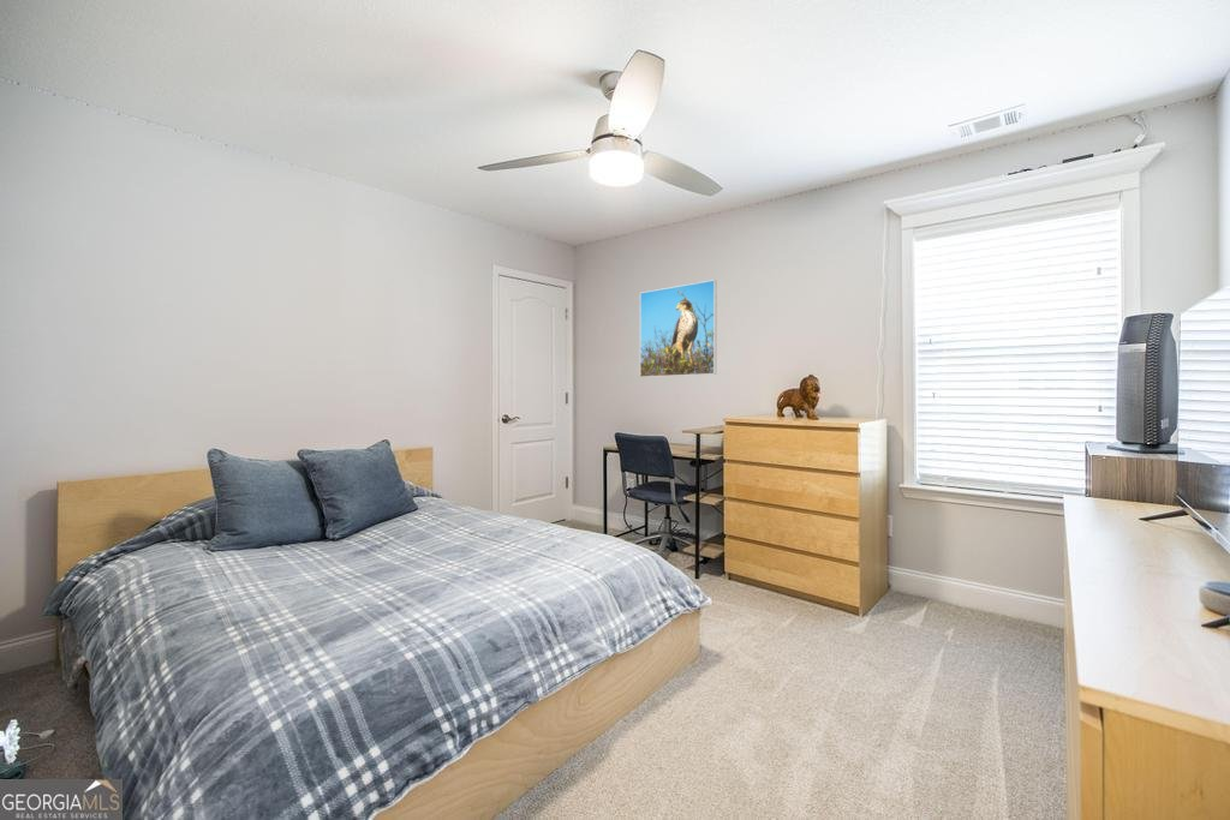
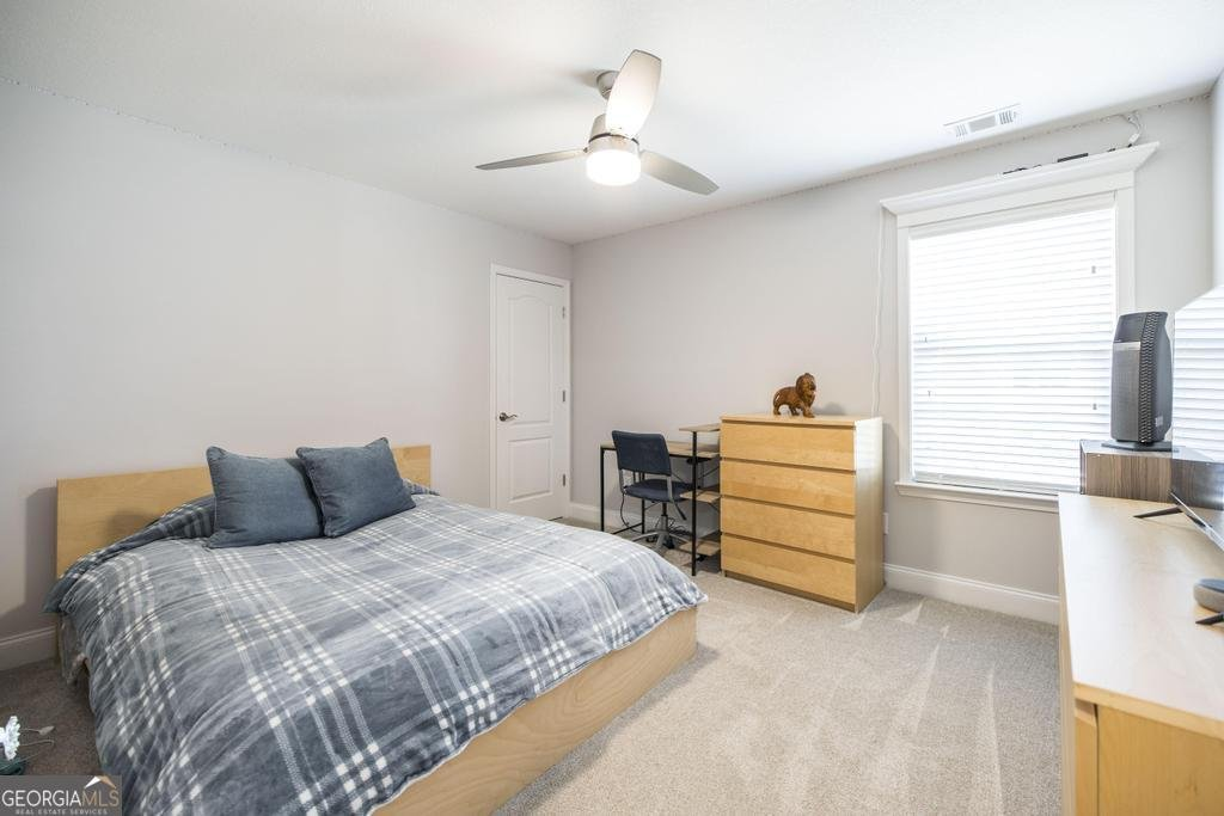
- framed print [639,279,718,378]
